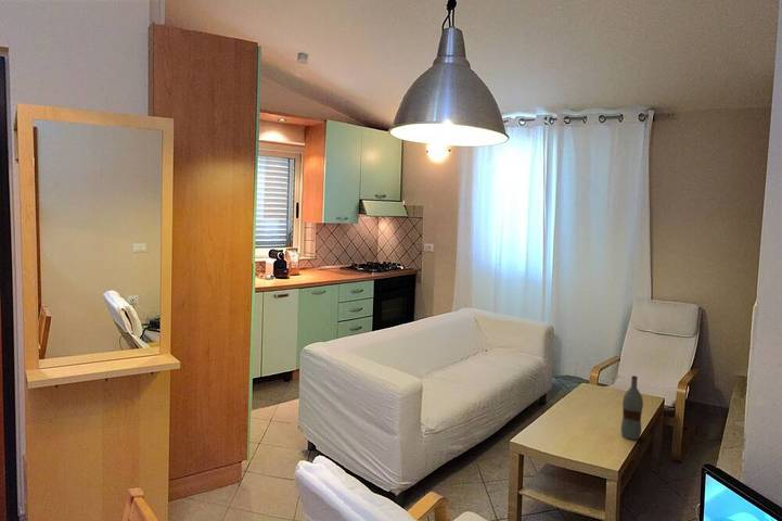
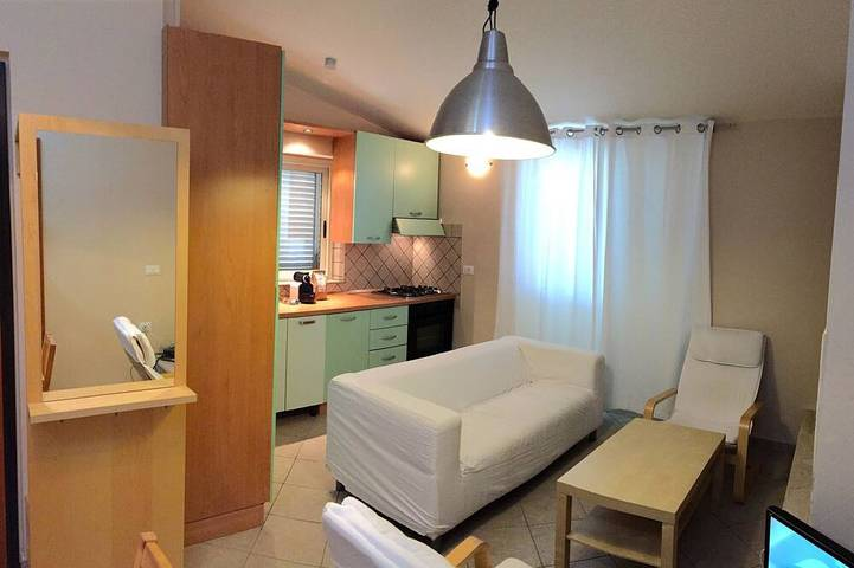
- bottle [620,374,644,441]
